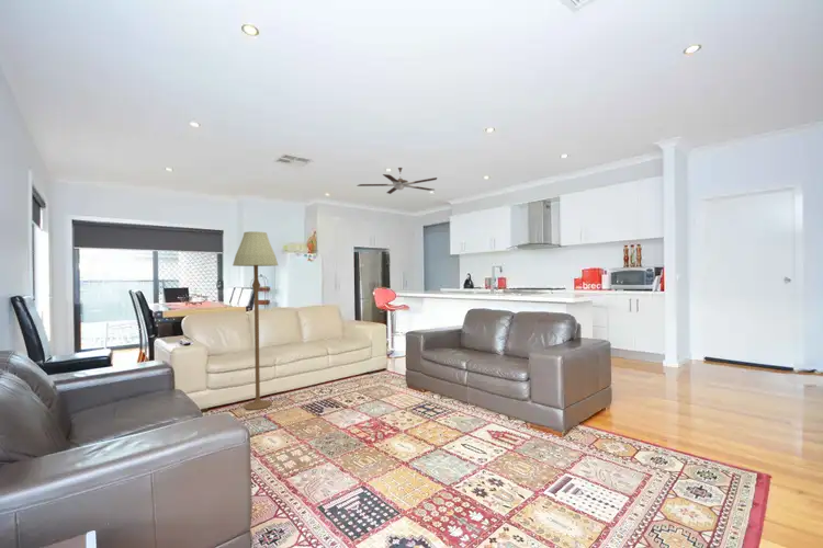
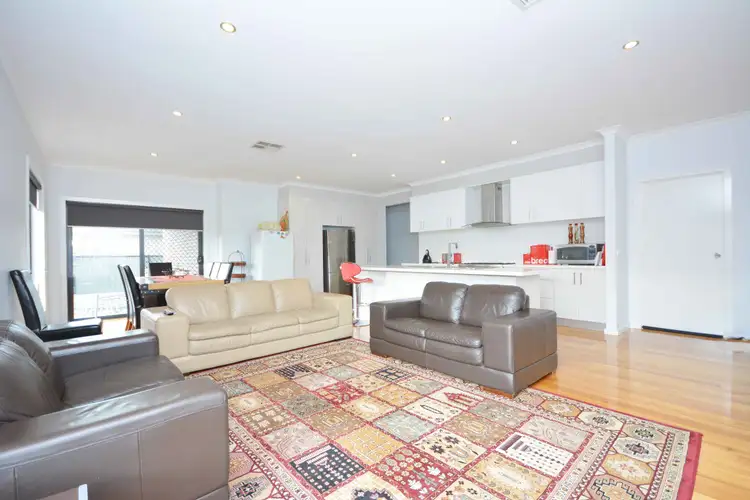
- floor lamp [232,230,279,411]
- ceiling fan [356,167,438,195]
